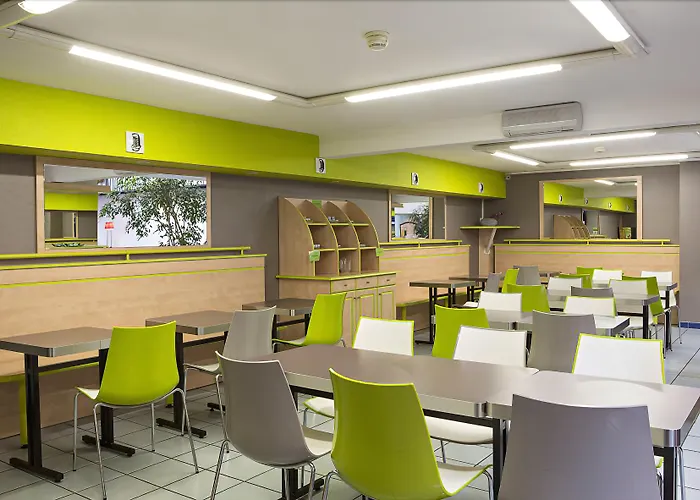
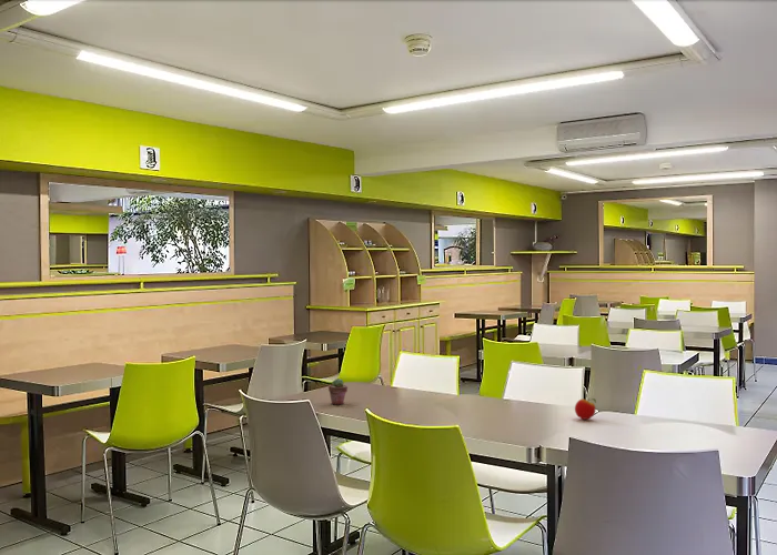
+ apple [574,397,597,421]
+ potted succulent [327,377,349,406]
